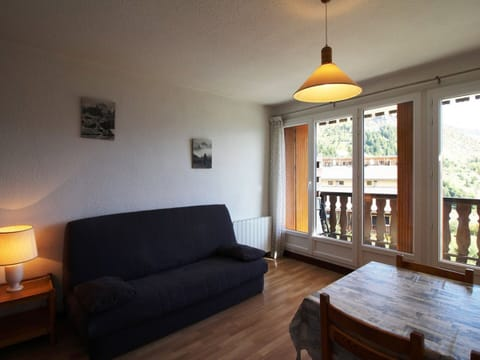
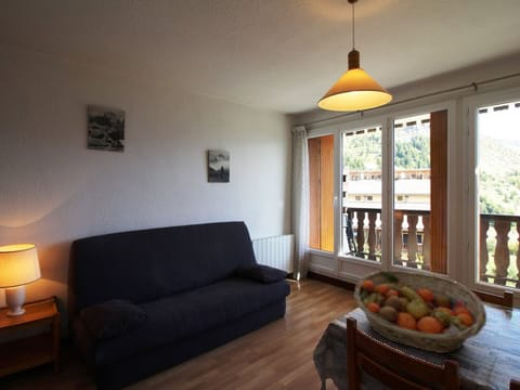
+ fruit basket [353,270,487,354]
